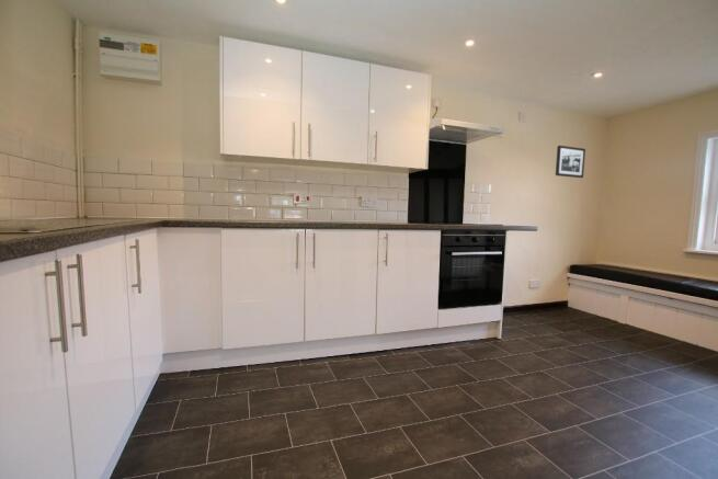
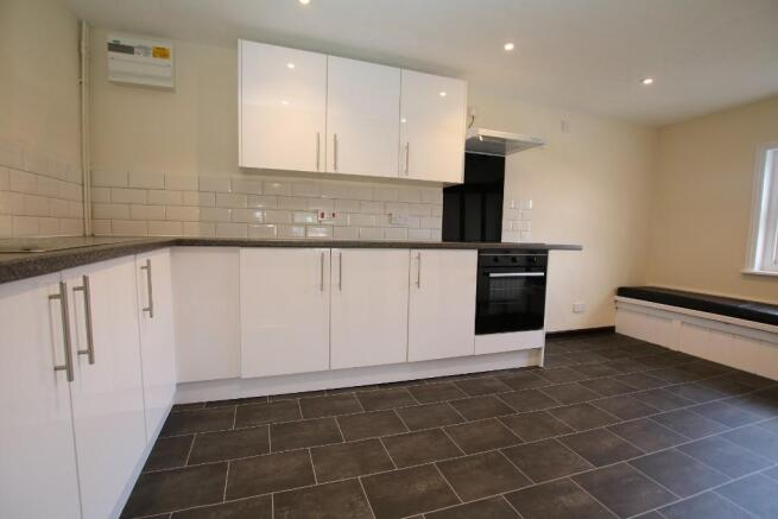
- picture frame [555,145,586,179]
